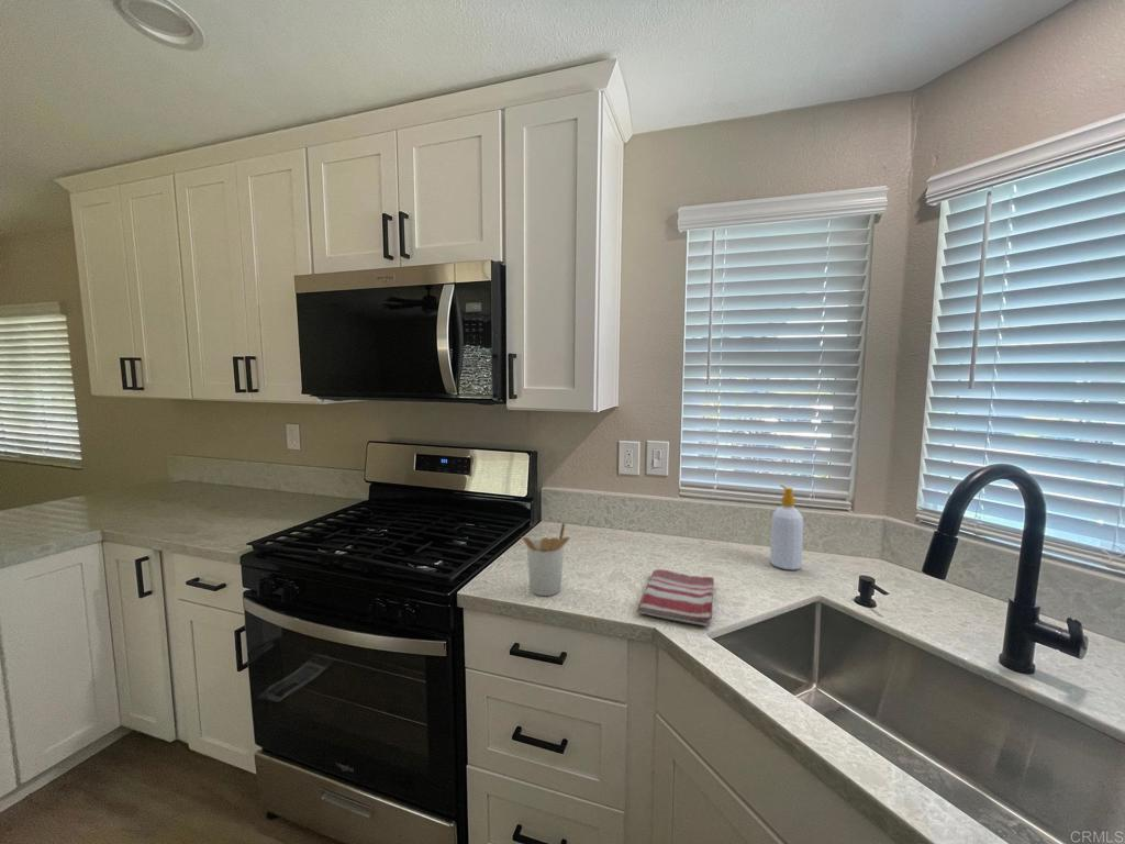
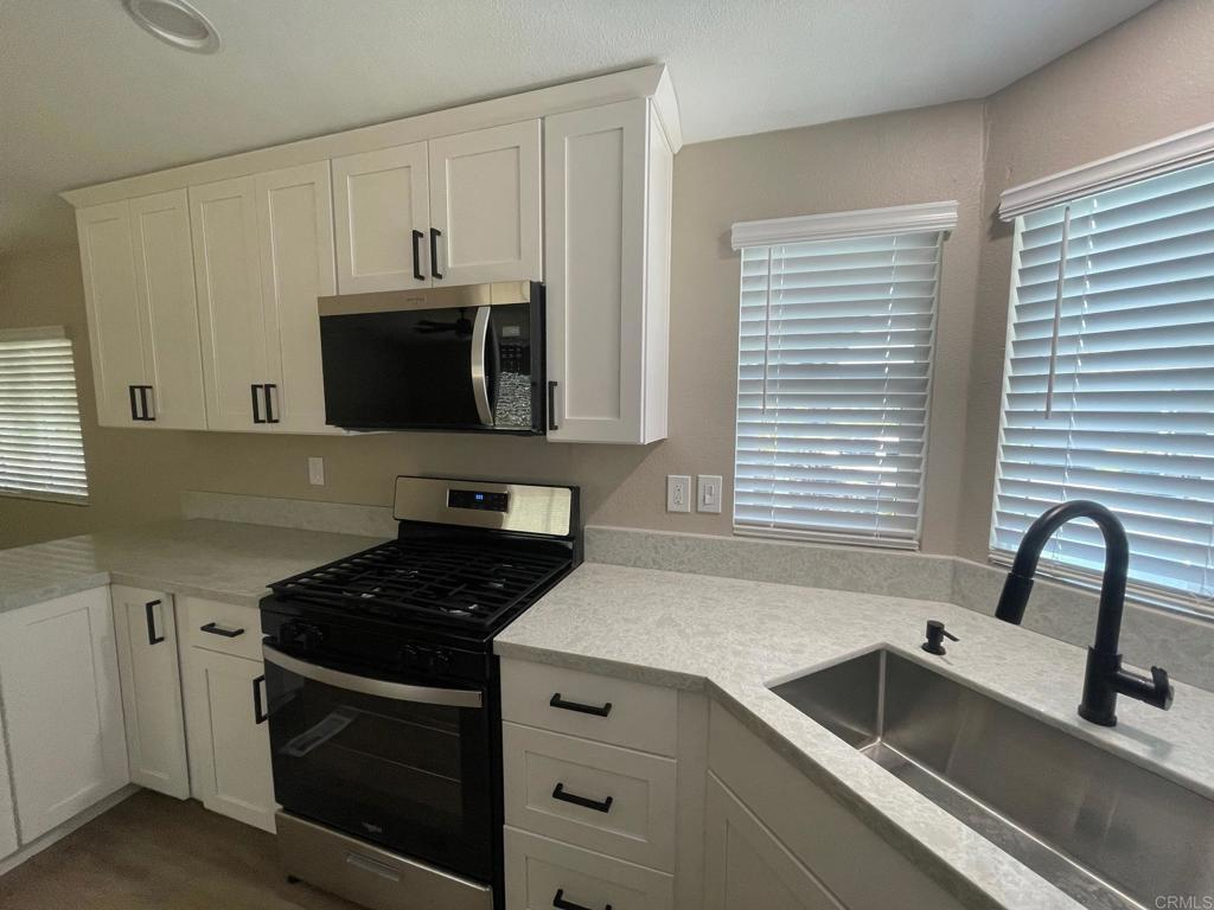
- utensil holder [520,521,571,597]
- soap bottle [769,485,804,570]
- dish towel [637,568,715,628]
